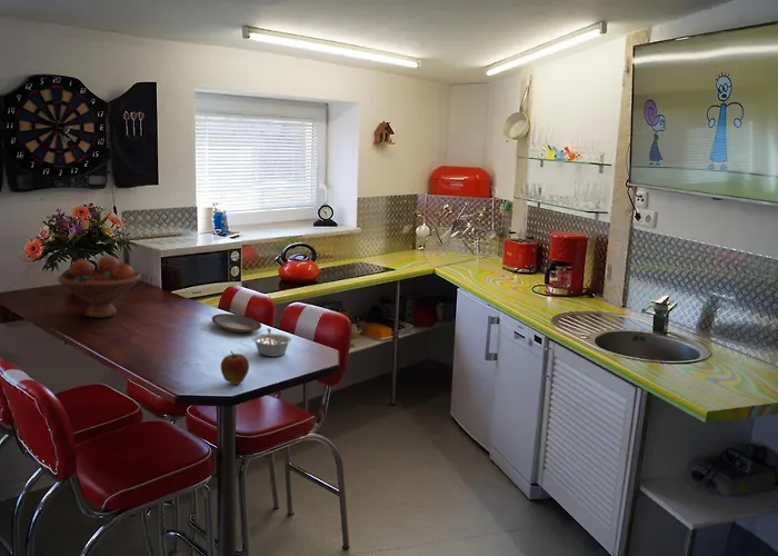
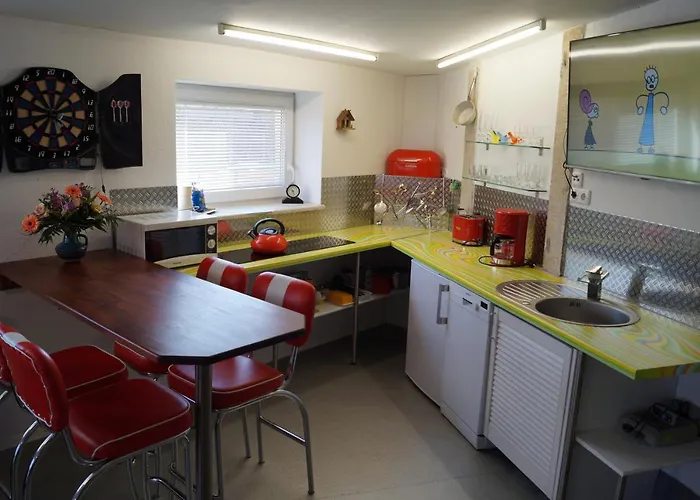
- legume [251,327,292,358]
- plate [211,312,262,334]
- apple [220,350,250,385]
- fruit bowl [57,256,142,319]
